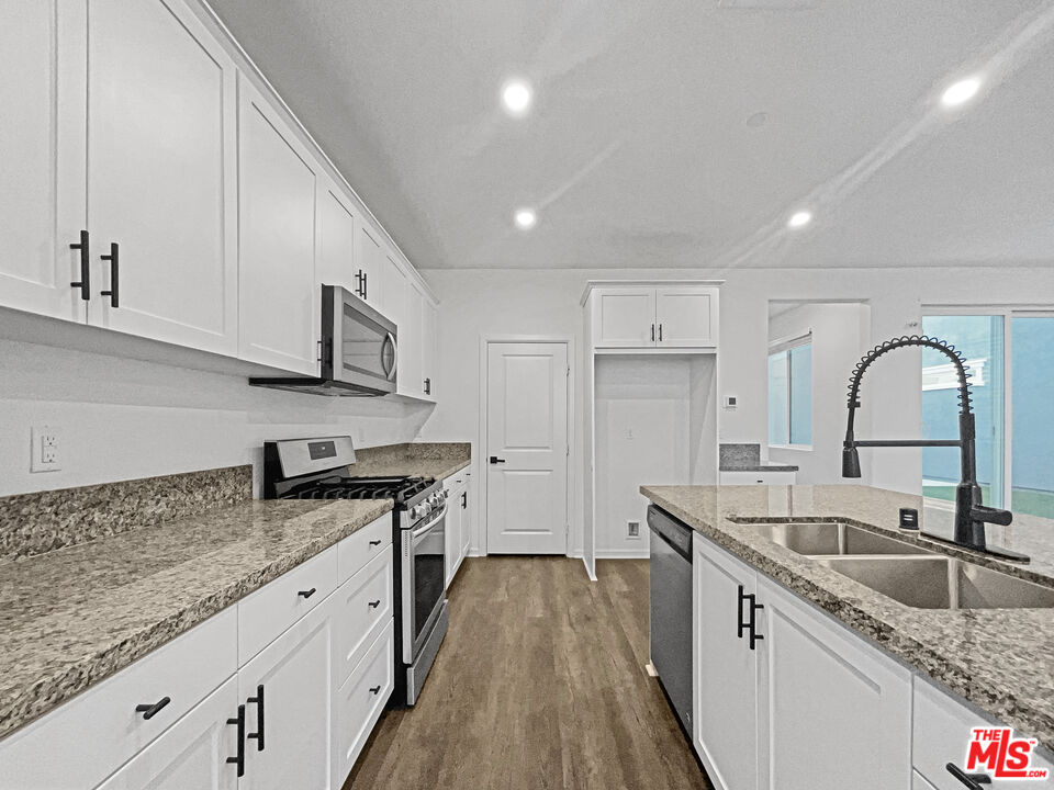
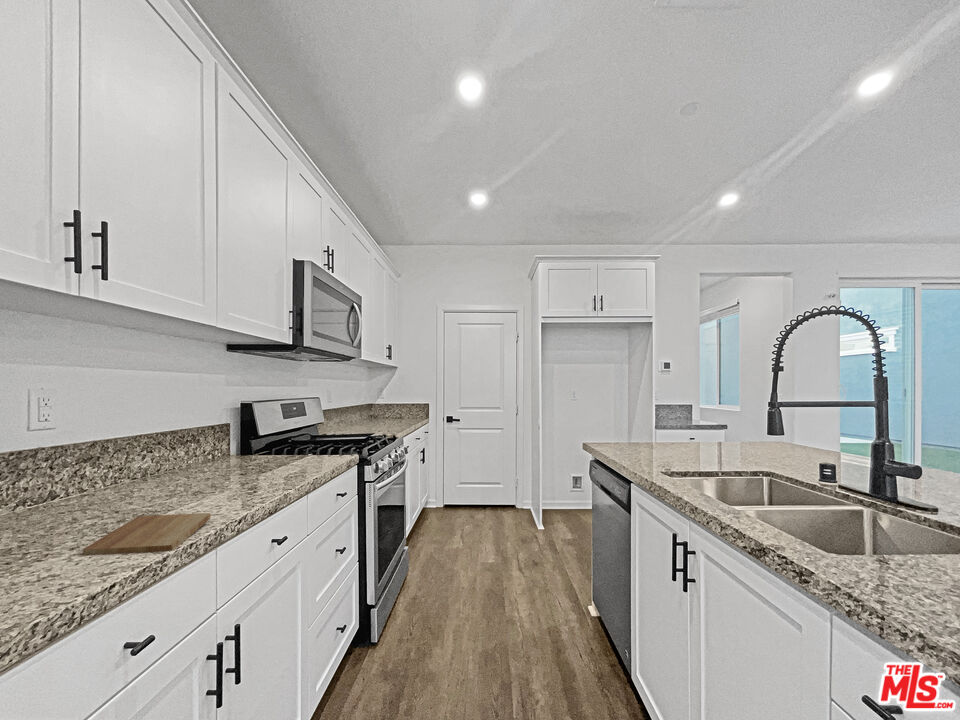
+ cutting board [82,512,211,556]
